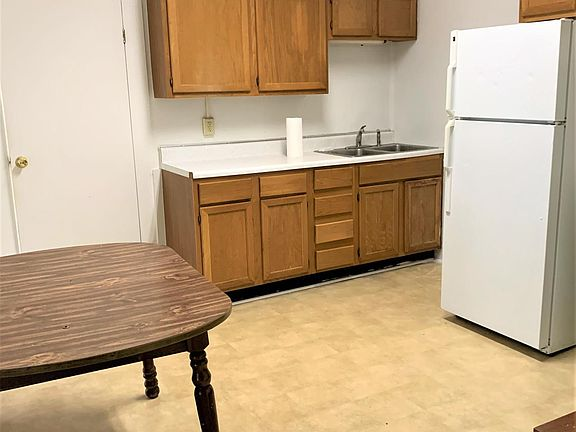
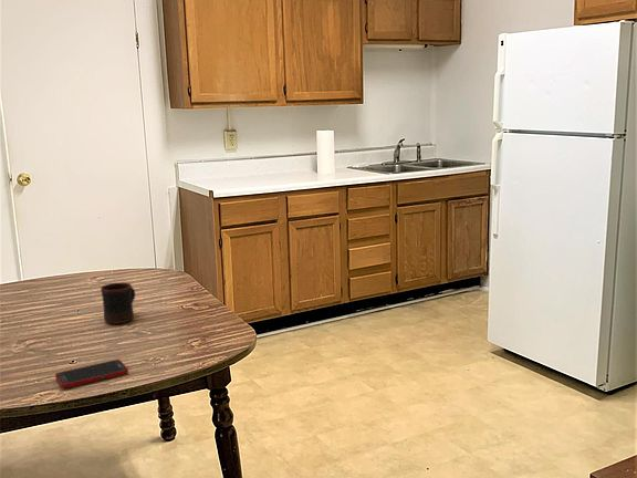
+ cell phone [54,358,129,389]
+ mug [100,282,136,324]
